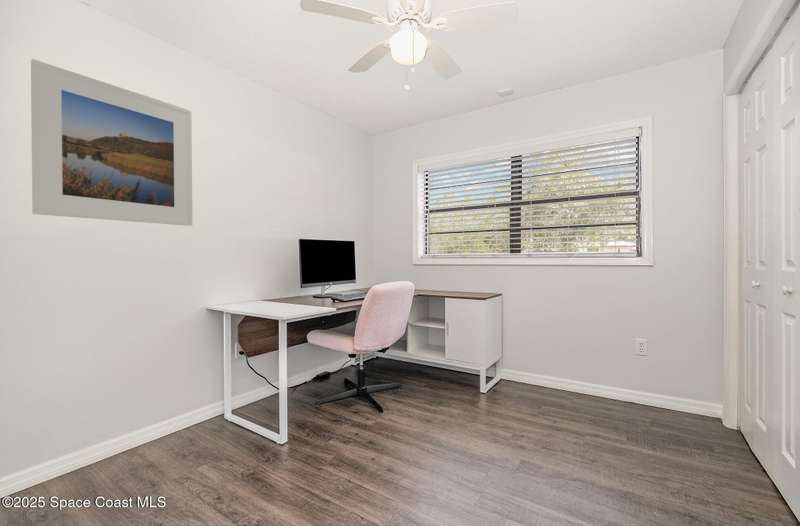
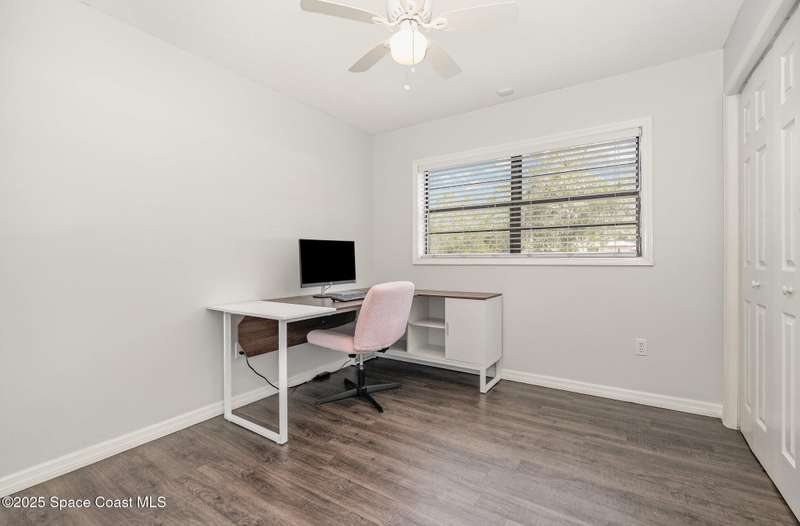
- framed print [30,58,193,227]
